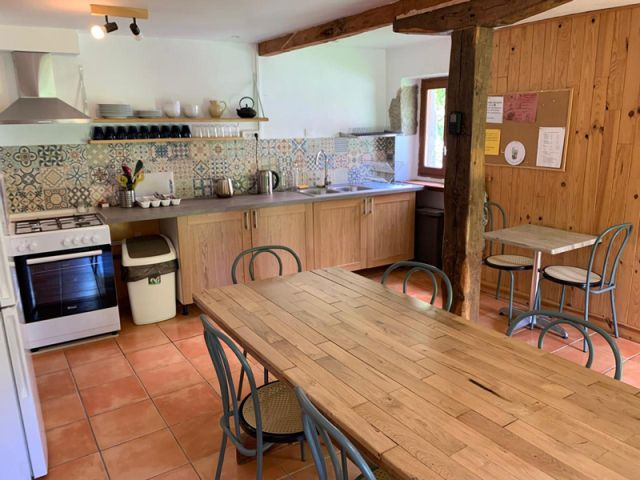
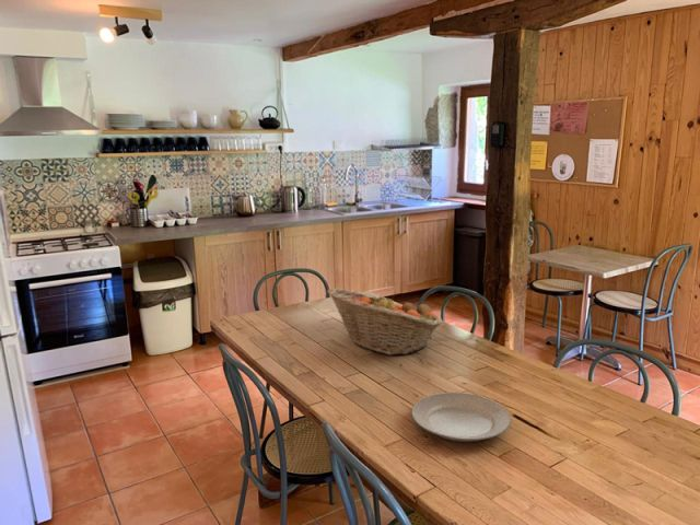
+ plate [410,392,512,443]
+ fruit basket [327,288,443,357]
